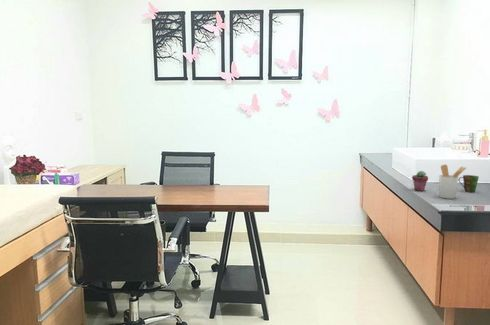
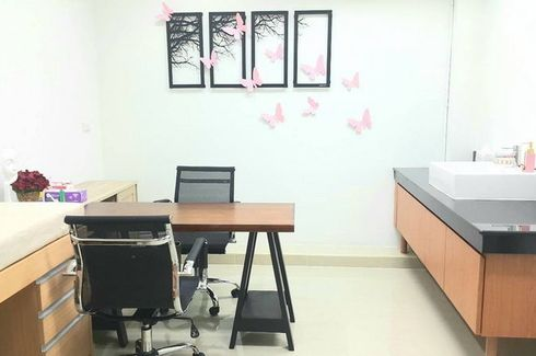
- potted succulent [411,170,429,192]
- cup [458,174,480,193]
- utensil holder [438,164,467,200]
